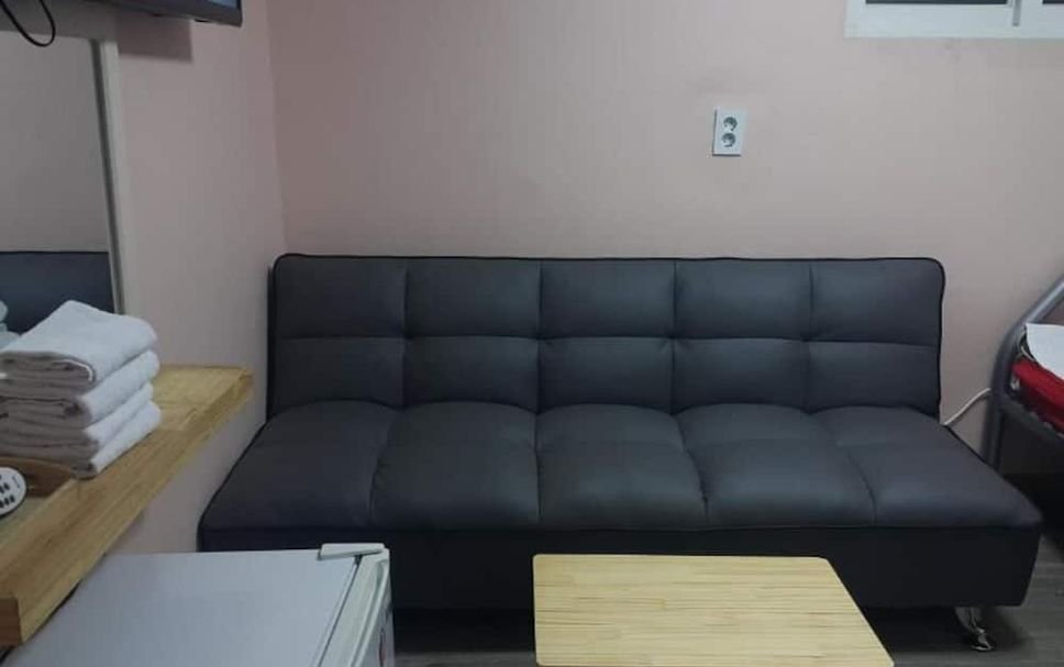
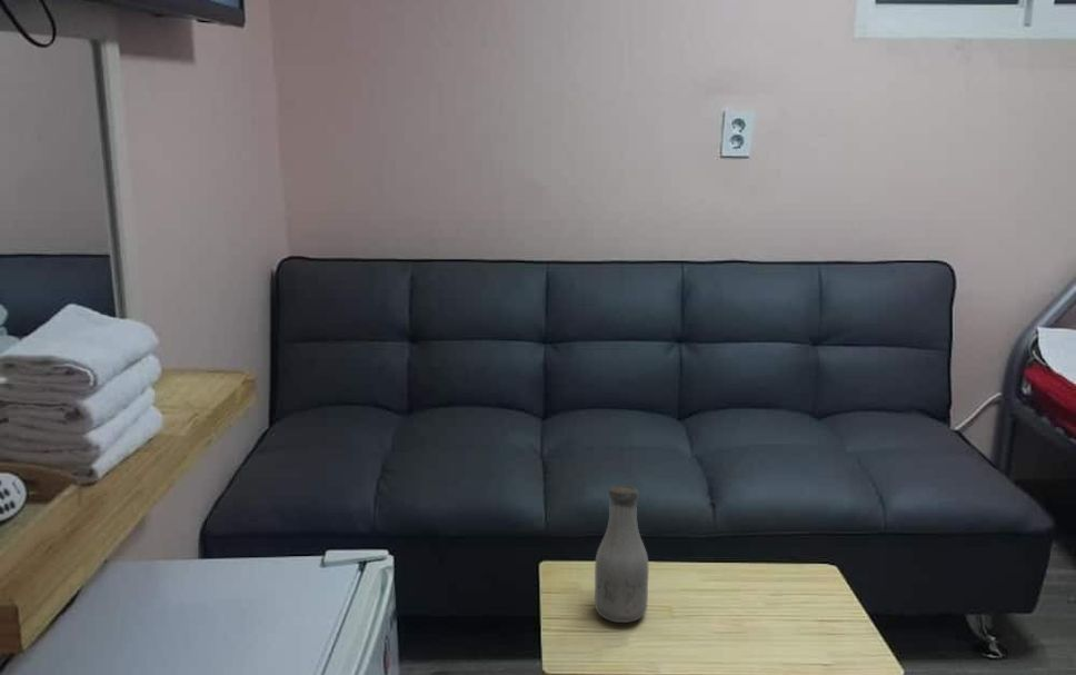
+ bottle [594,484,650,624]
